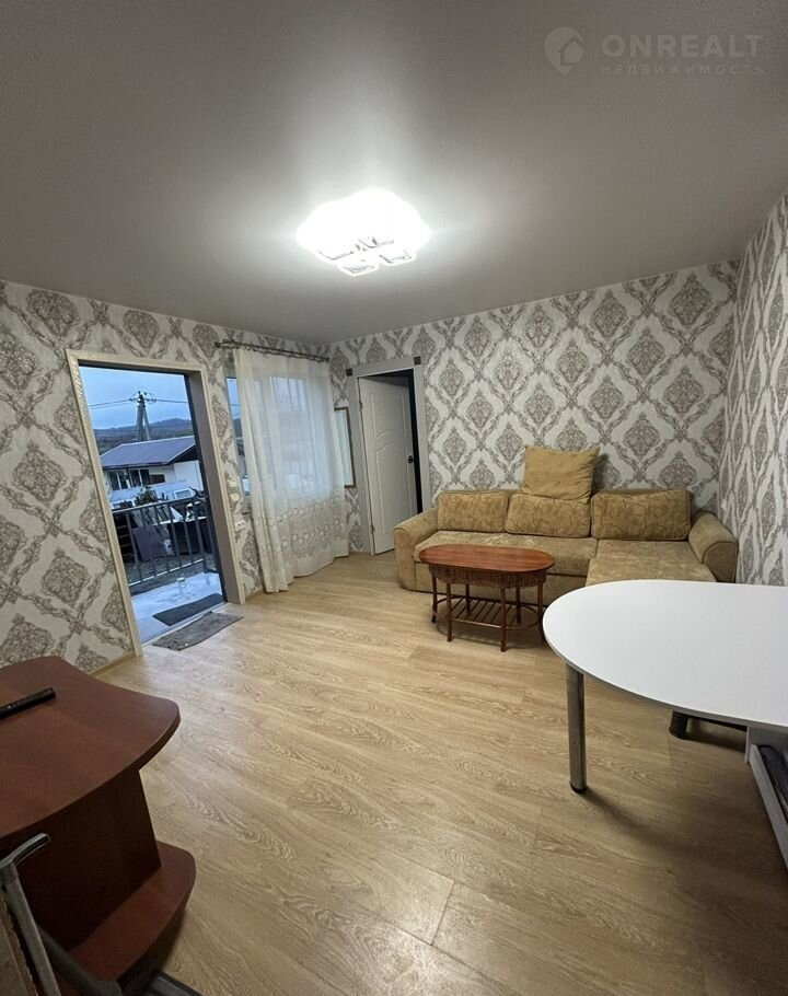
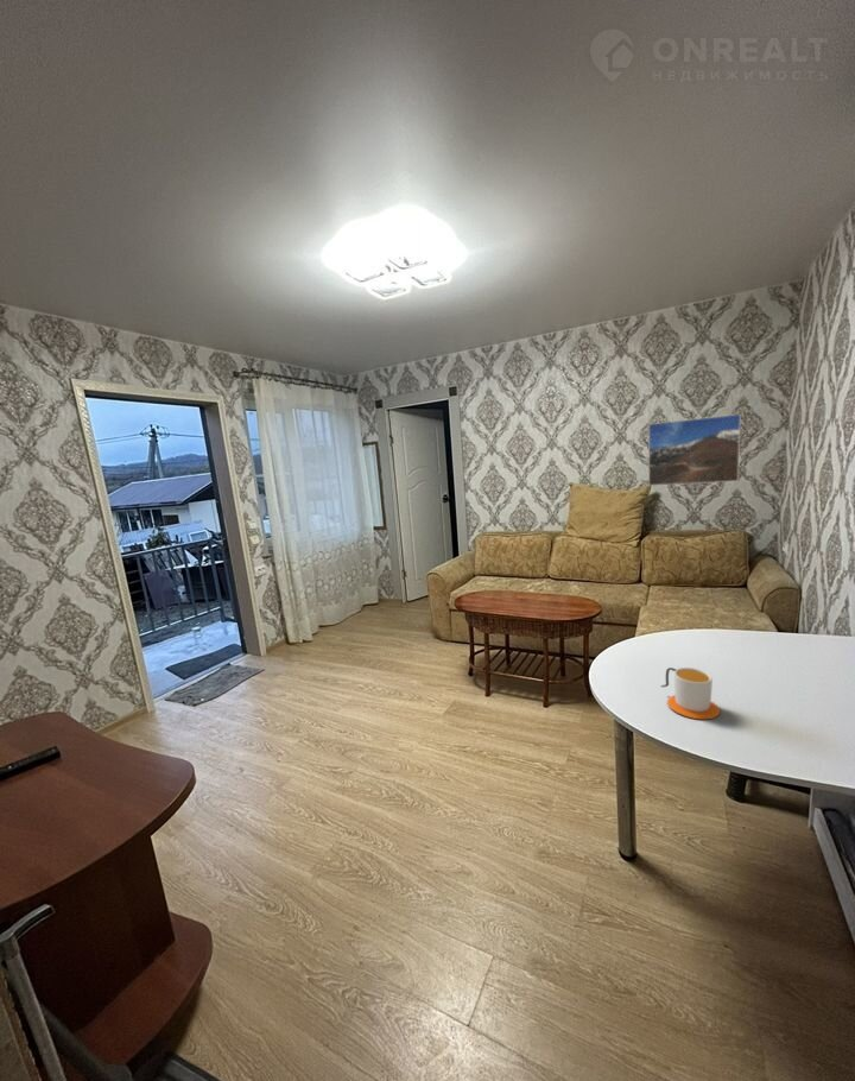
+ mug [659,666,721,720]
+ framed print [647,412,742,487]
